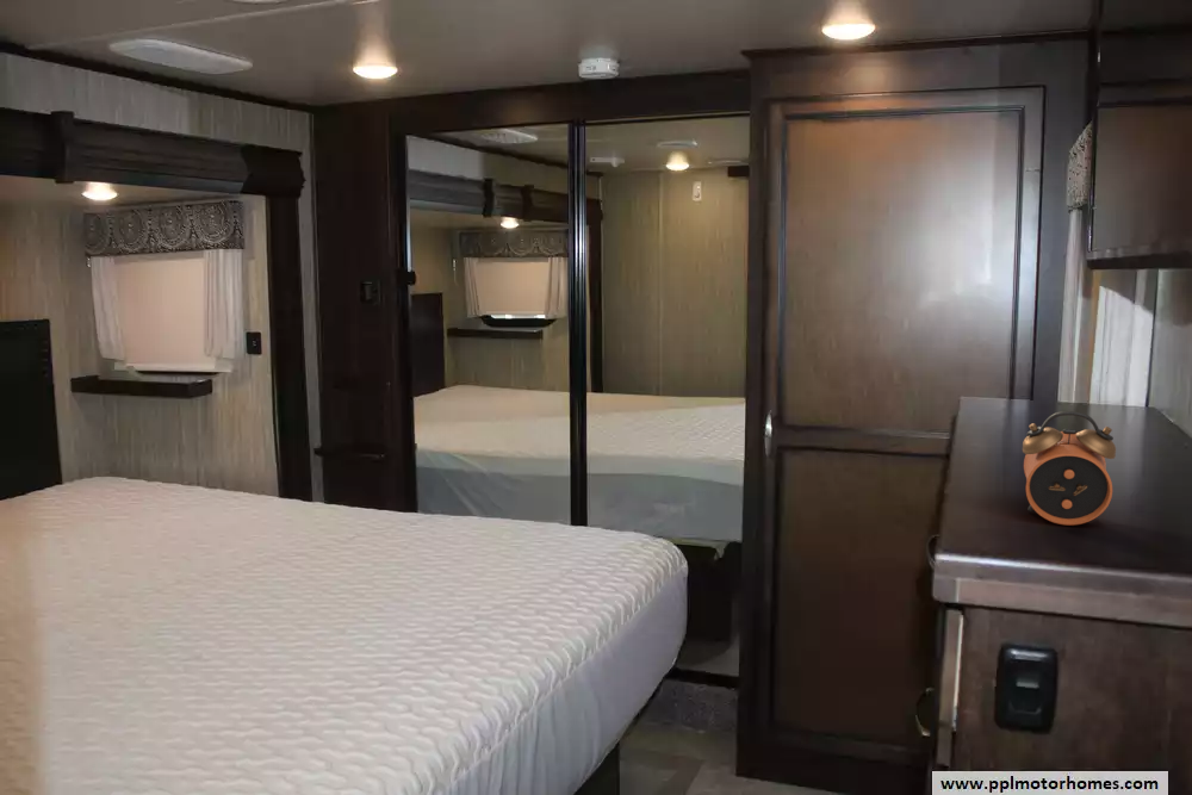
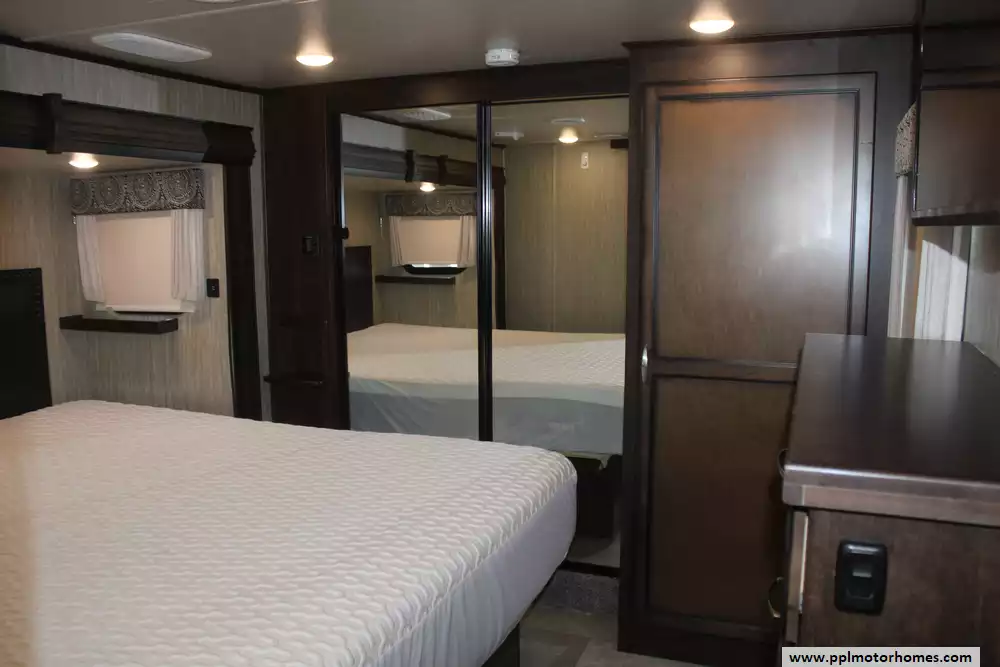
- alarm clock [1022,410,1117,526]
